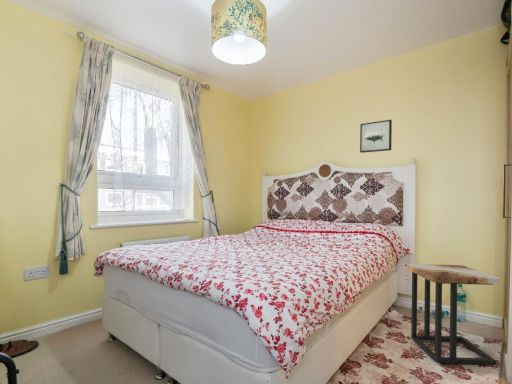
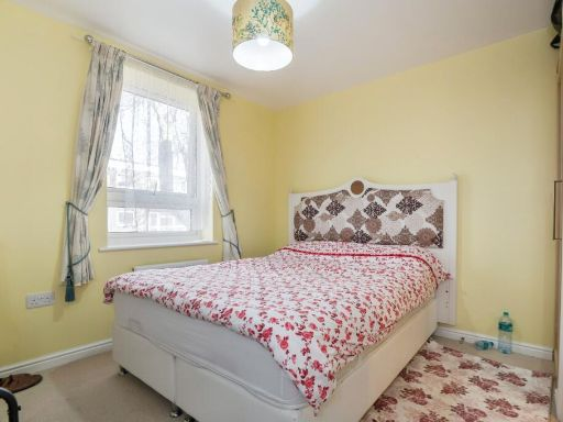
- wall art [359,119,393,154]
- side table [406,263,501,366]
